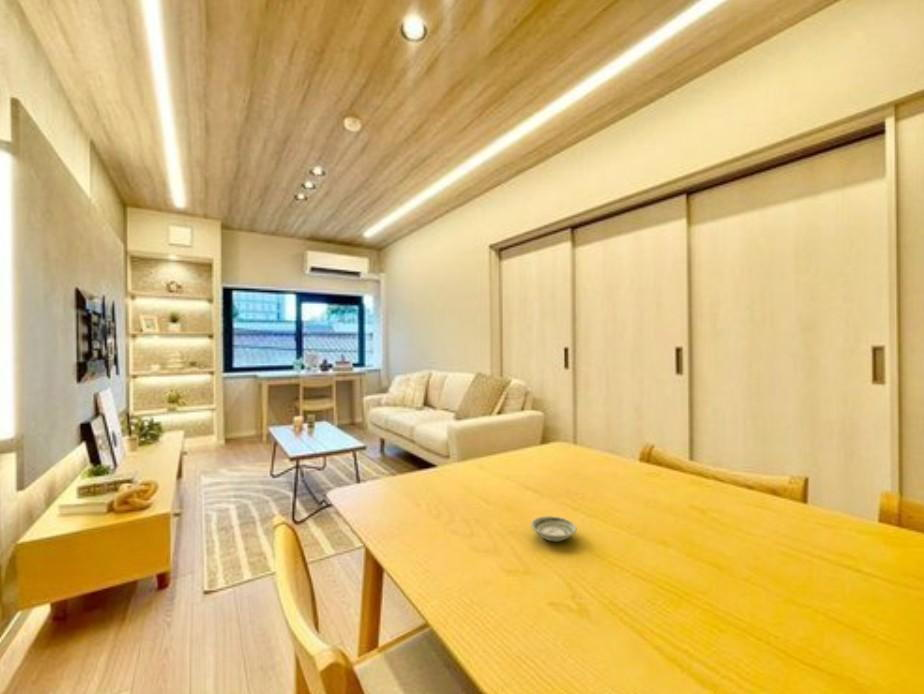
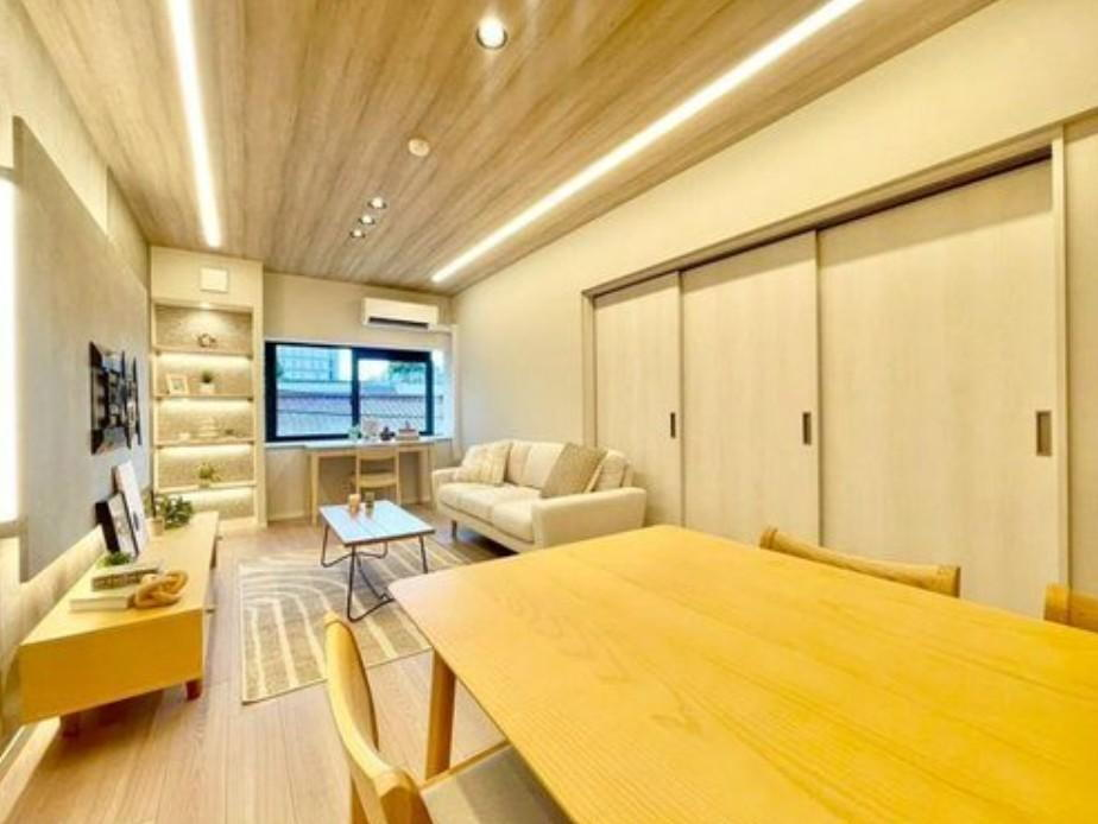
- saucer [530,515,577,543]
